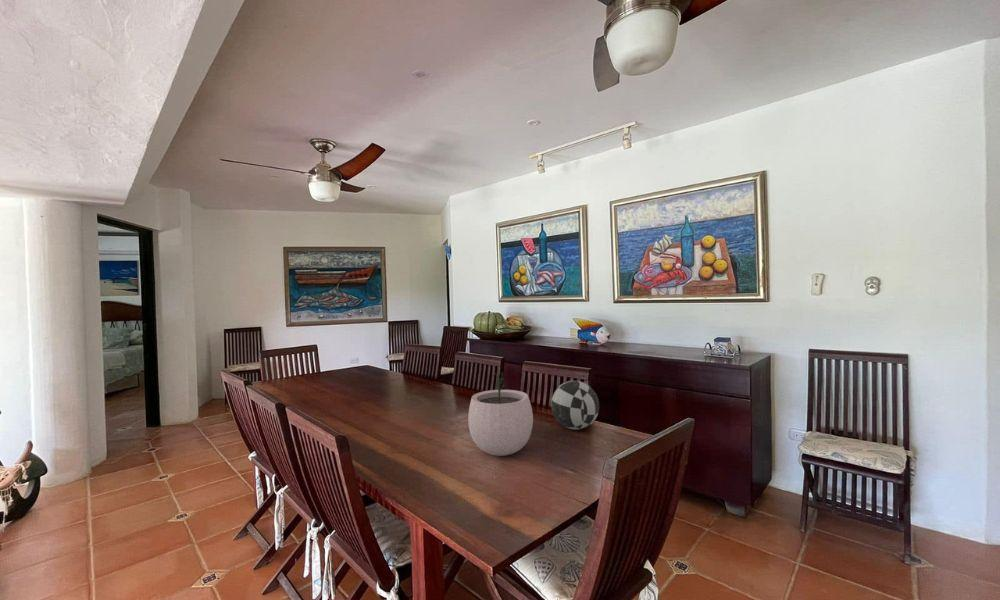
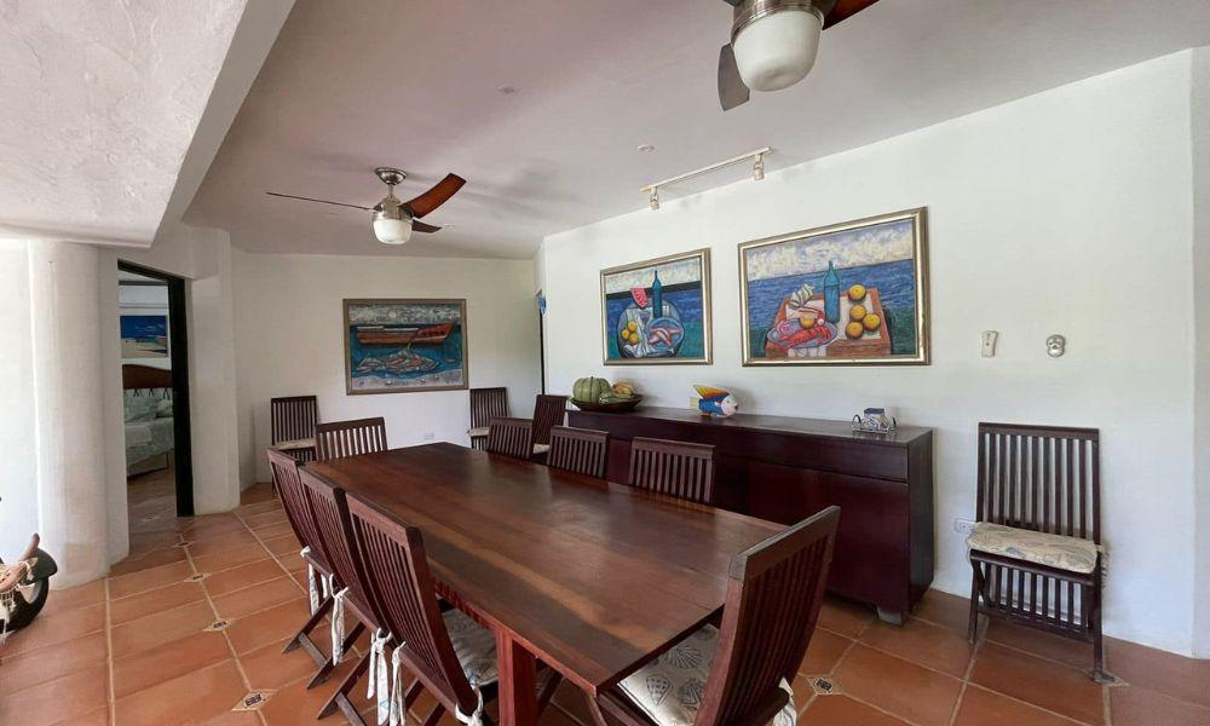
- decorative ball [550,380,600,431]
- plant pot [467,371,534,457]
